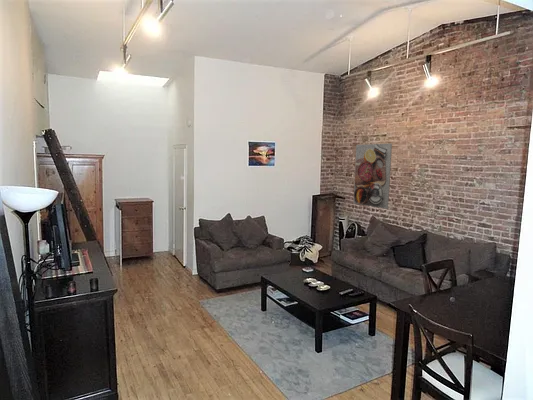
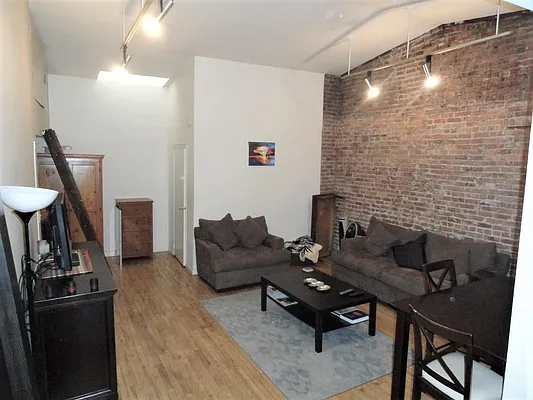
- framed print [352,142,393,210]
